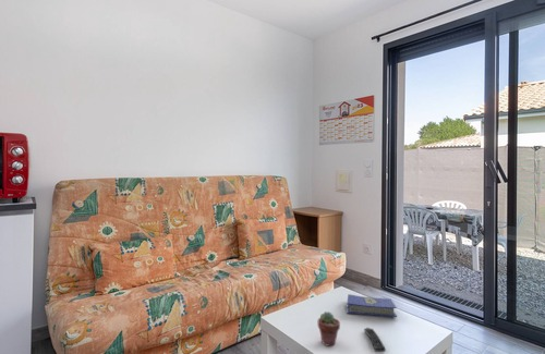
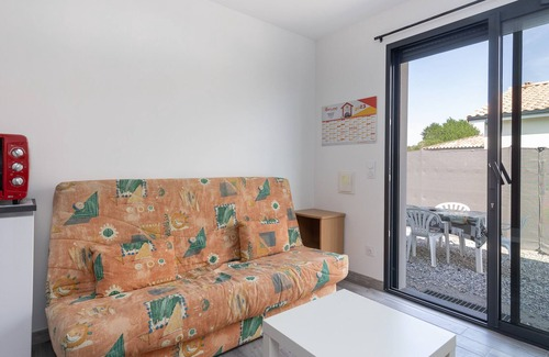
- potted succulent [317,310,341,347]
- remote control [363,327,387,353]
- hardcover book [346,293,398,318]
